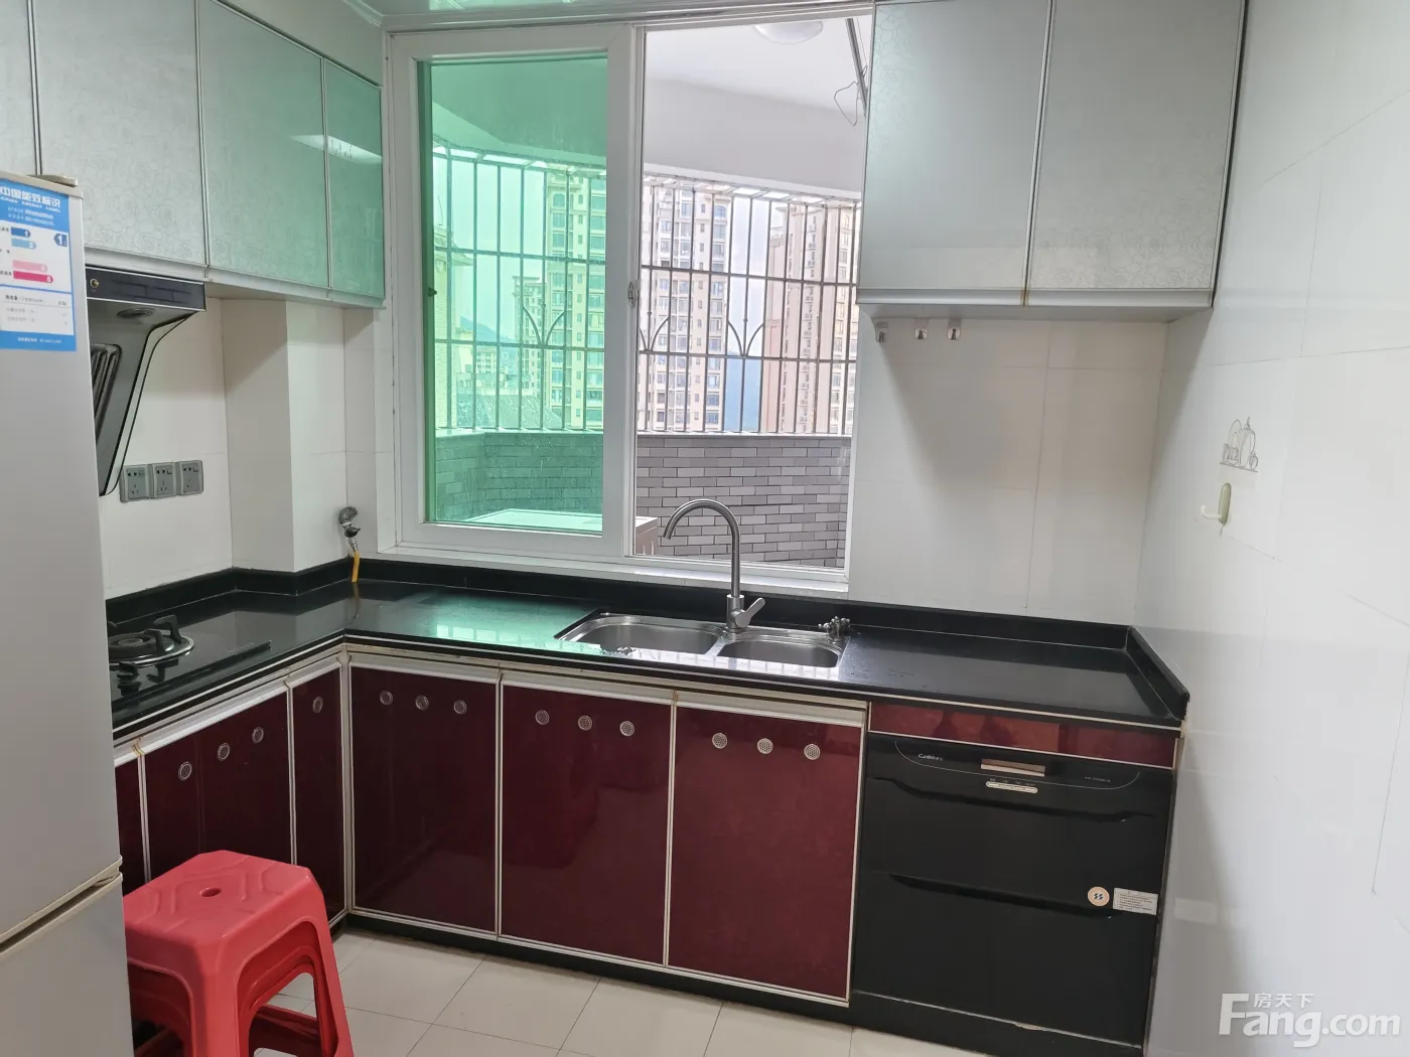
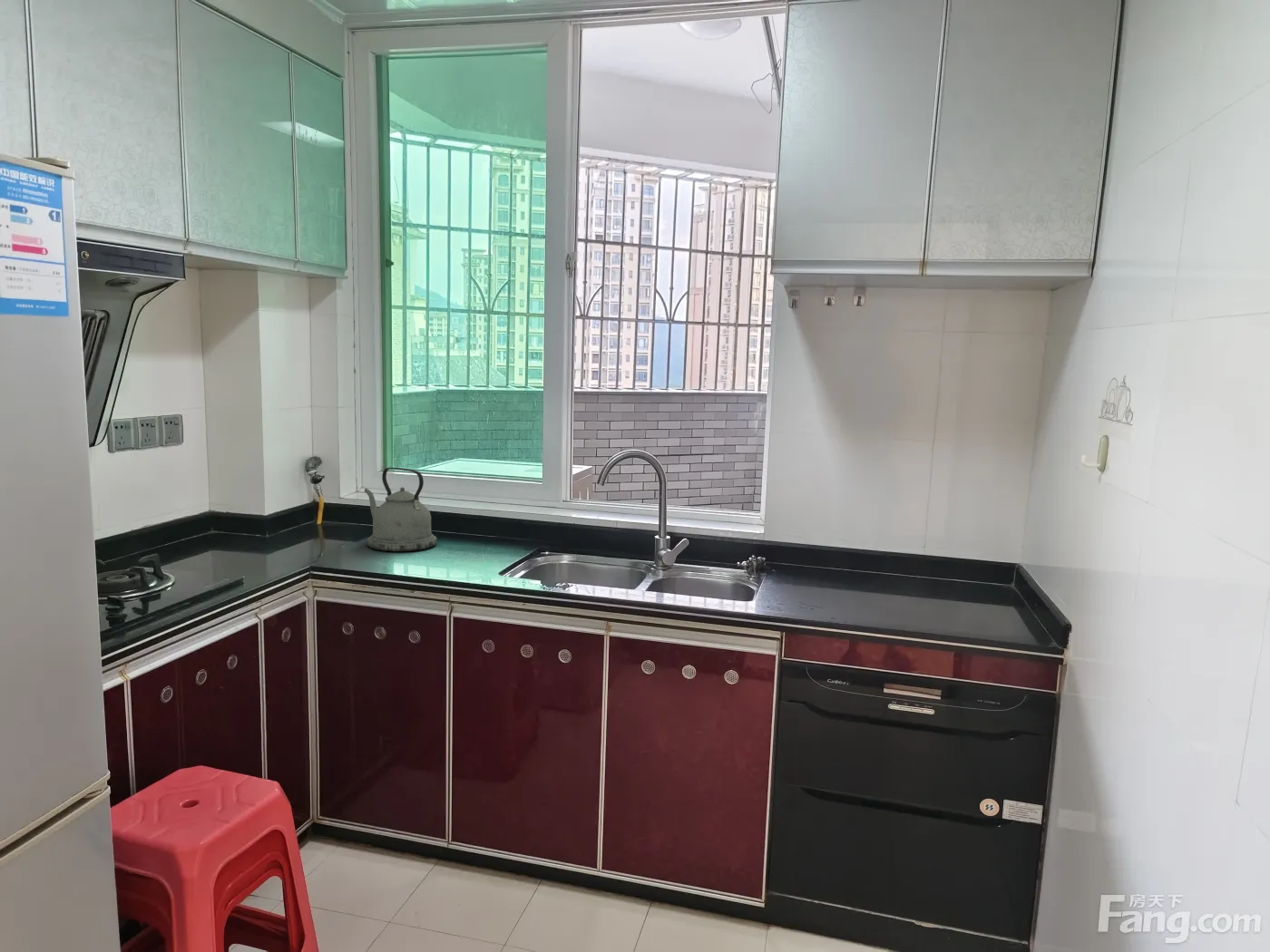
+ kettle [364,467,437,552]
